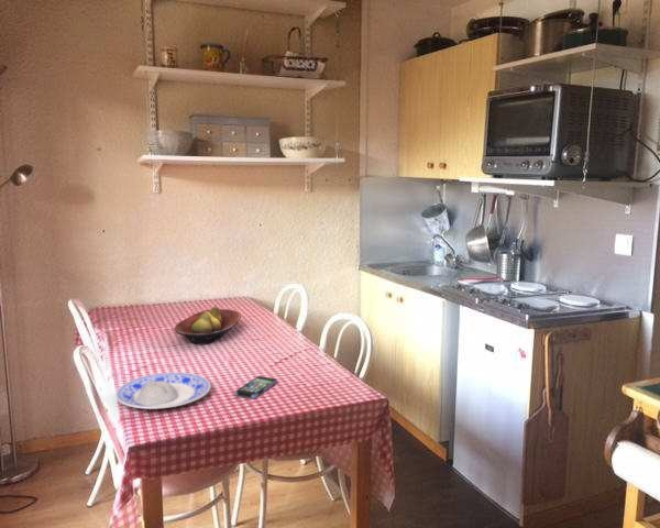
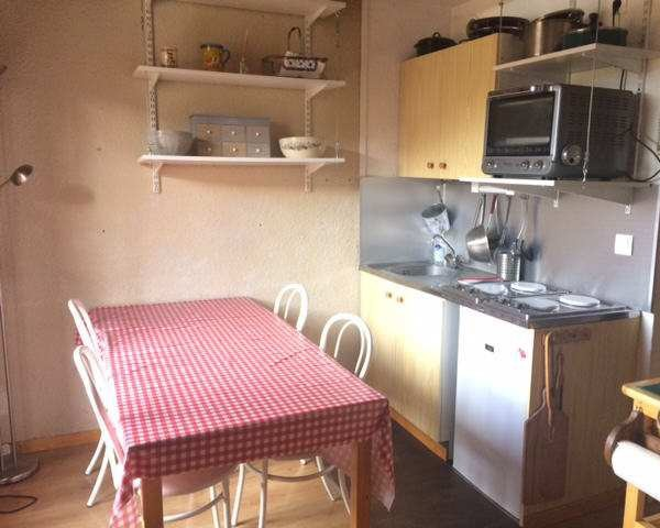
- fruit bowl [174,305,242,345]
- plate [114,372,212,410]
- smartphone [234,375,278,399]
